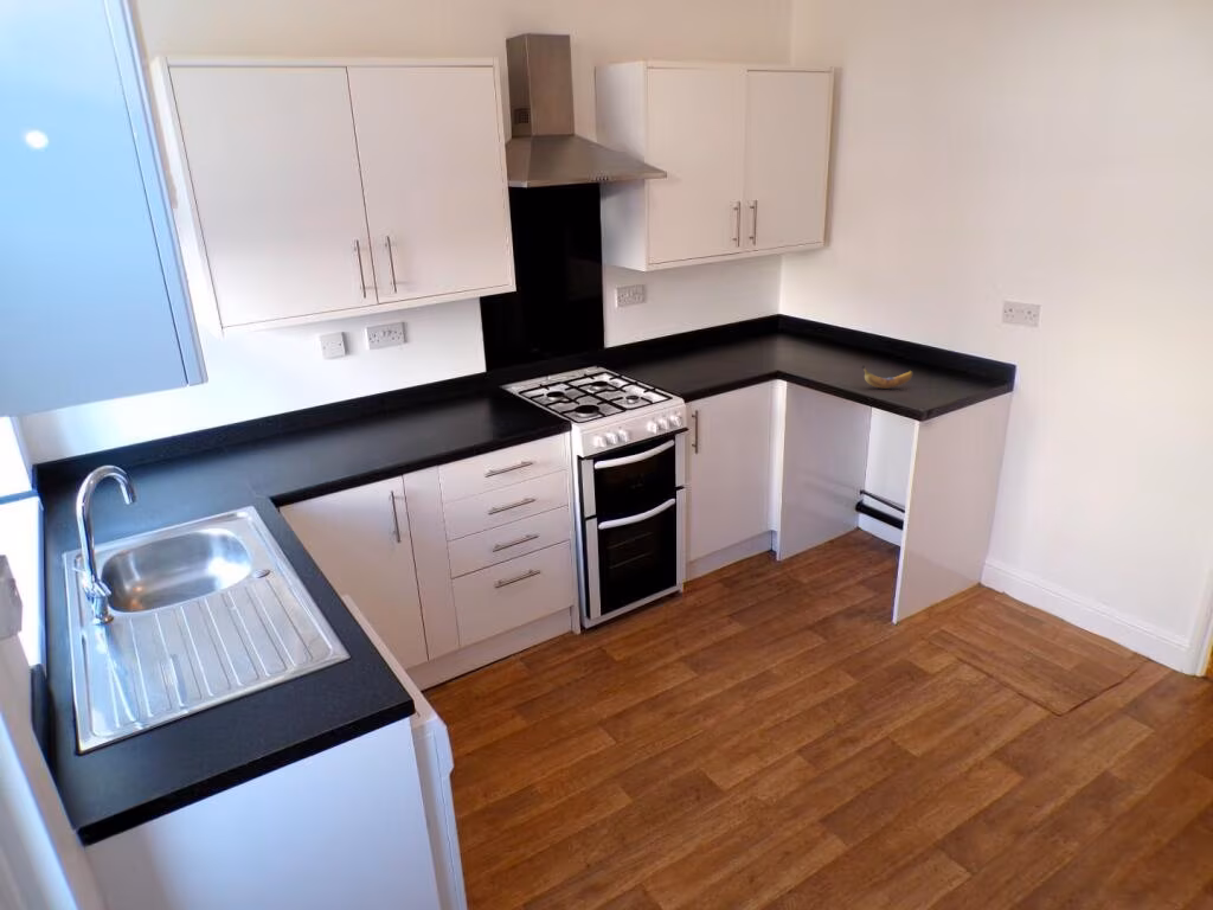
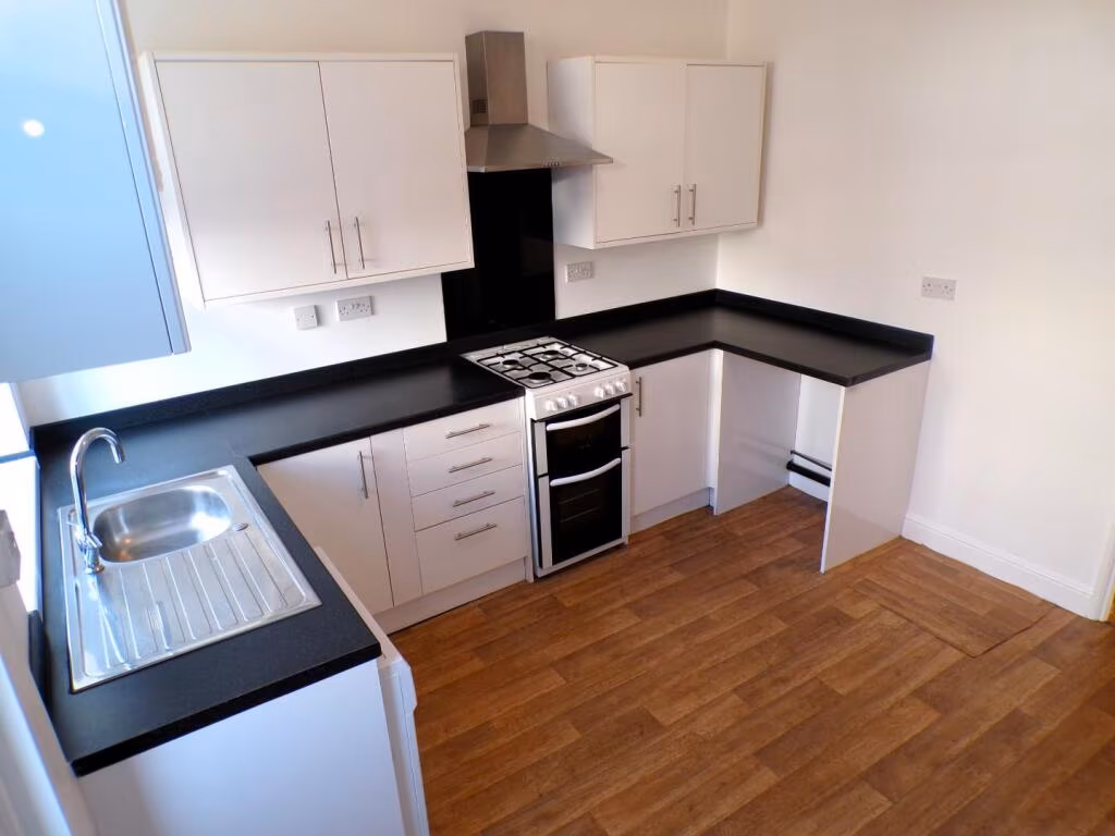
- banana [860,364,914,390]
